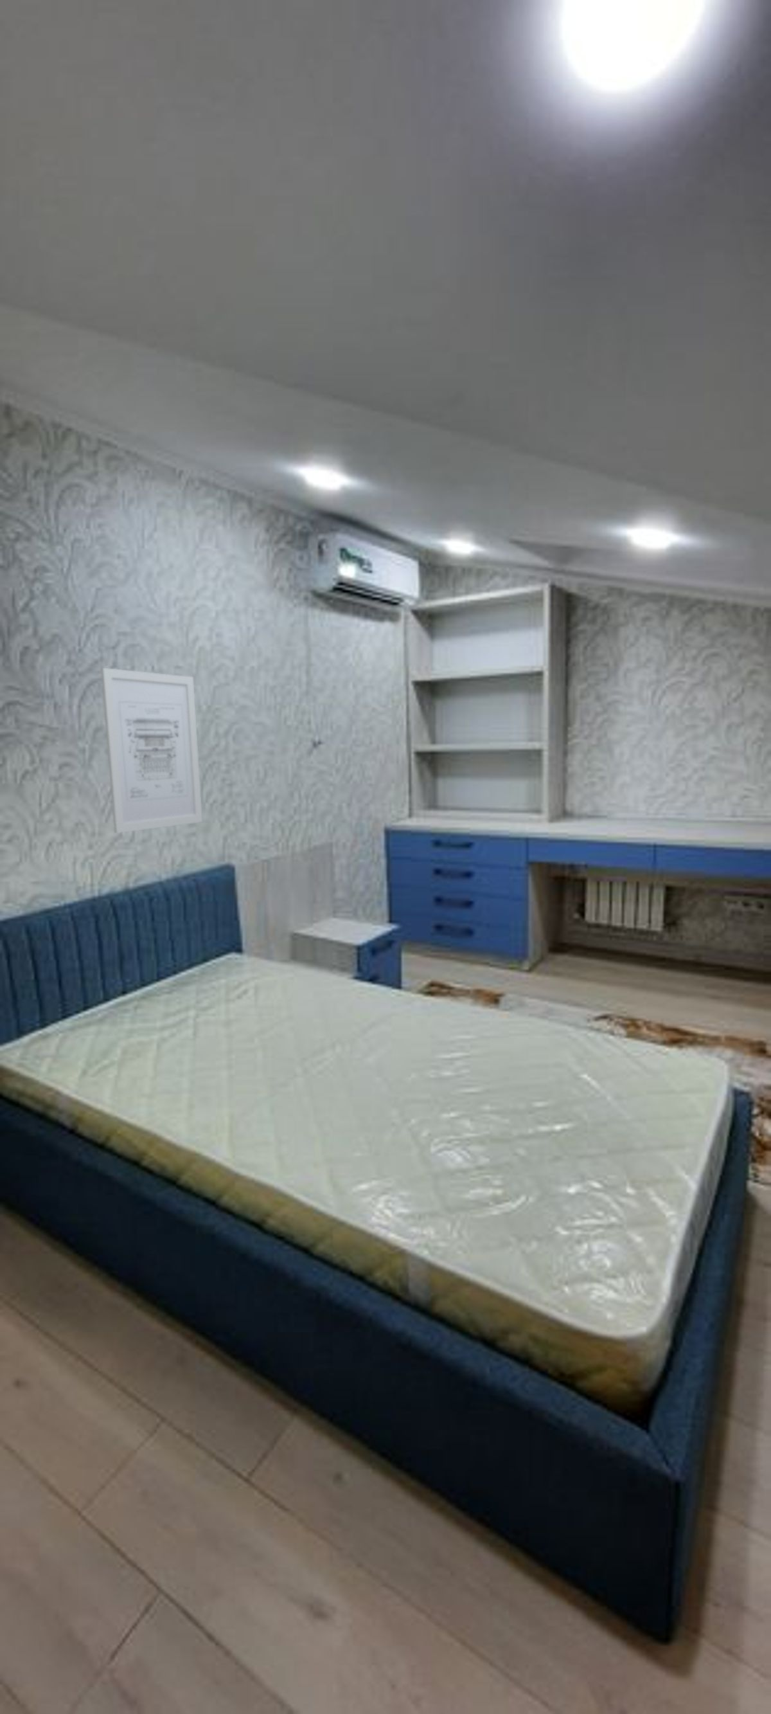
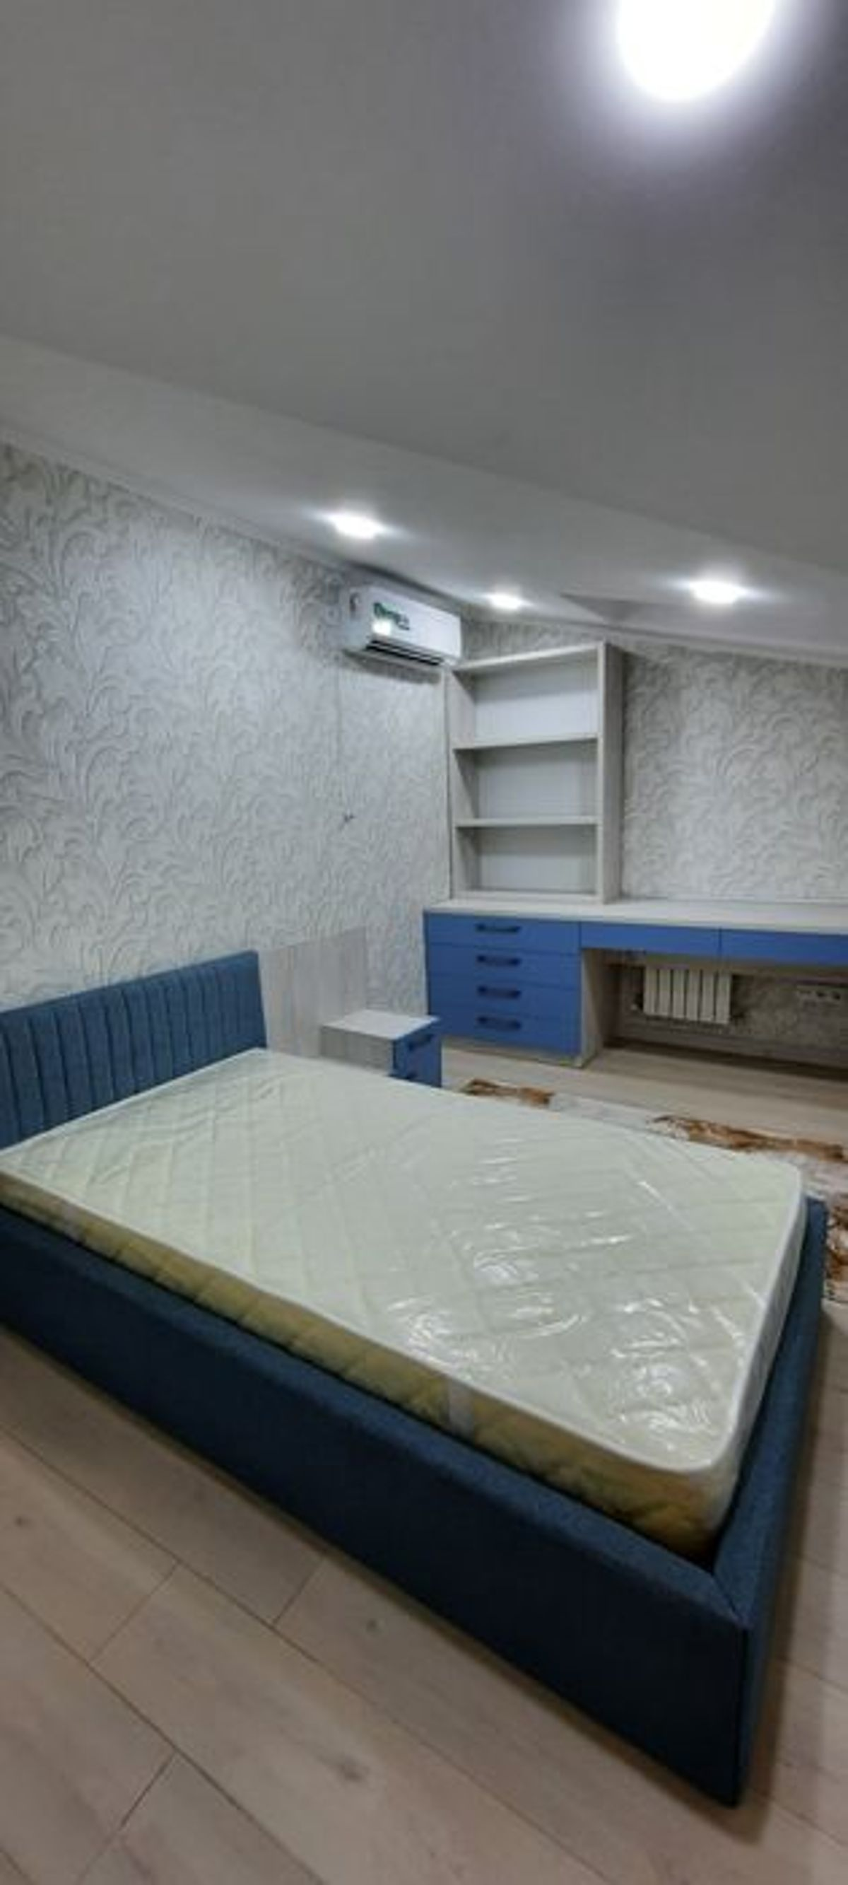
- wall art [100,667,203,834]
